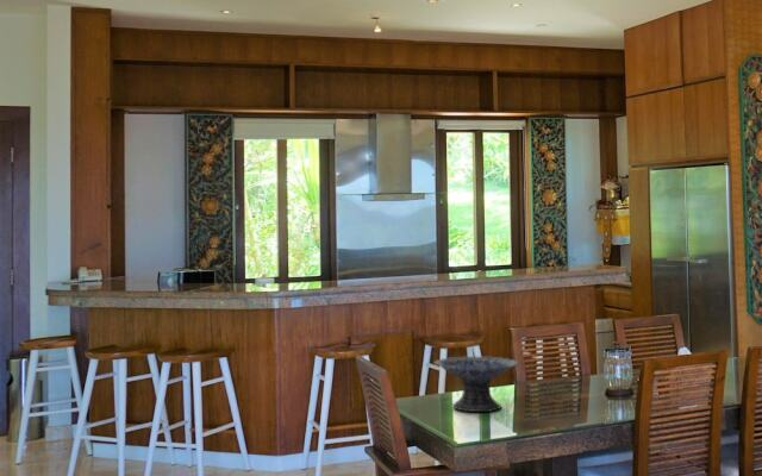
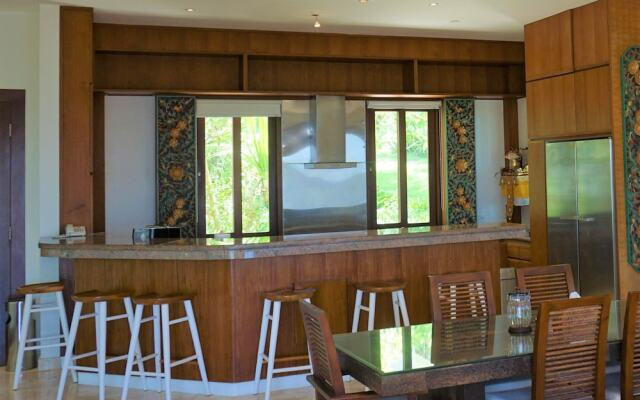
- decorative bowl [433,356,519,413]
